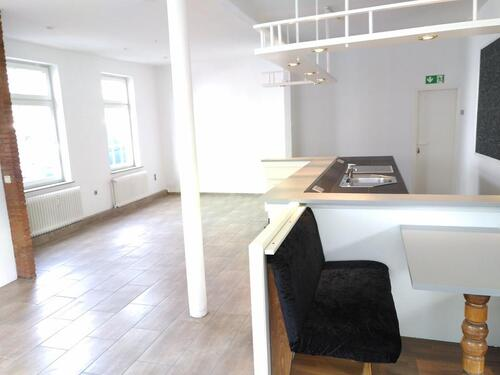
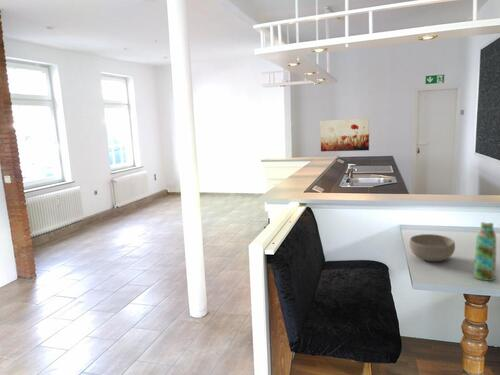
+ water bottle [473,221,497,282]
+ wall art [319,118,370,152]
+ bowl [408,233,456,262]
